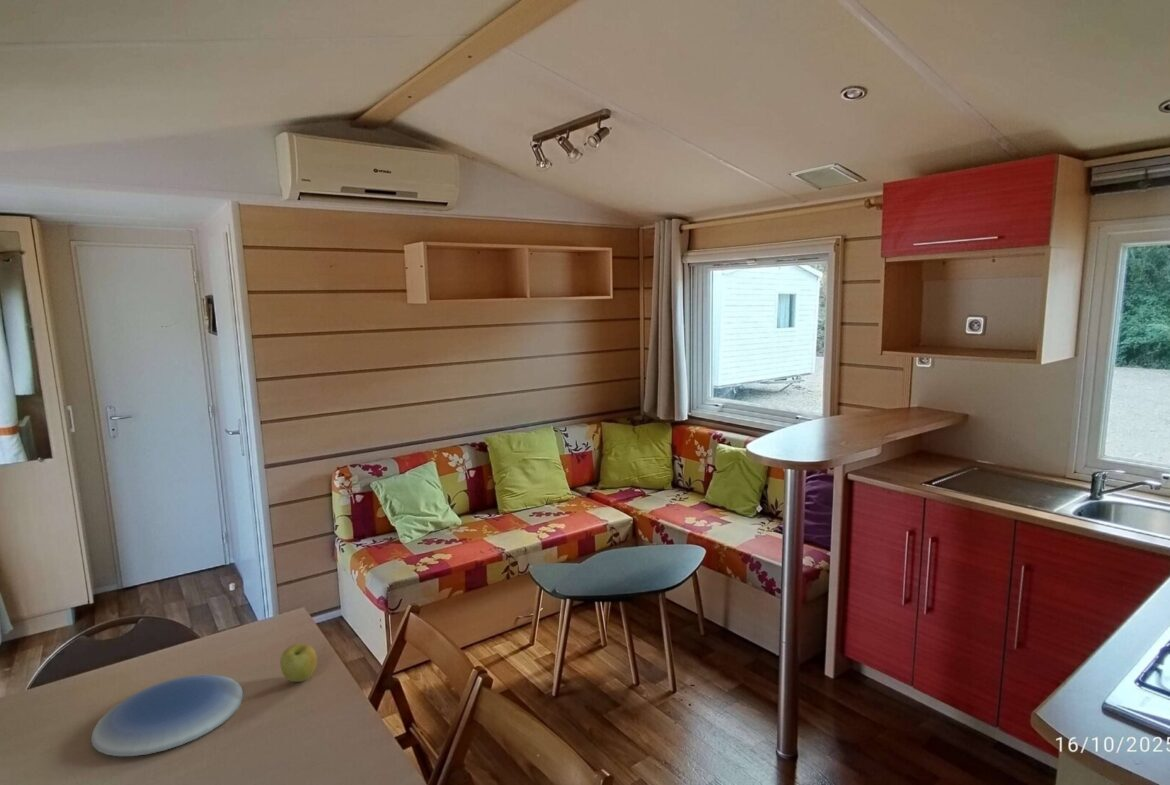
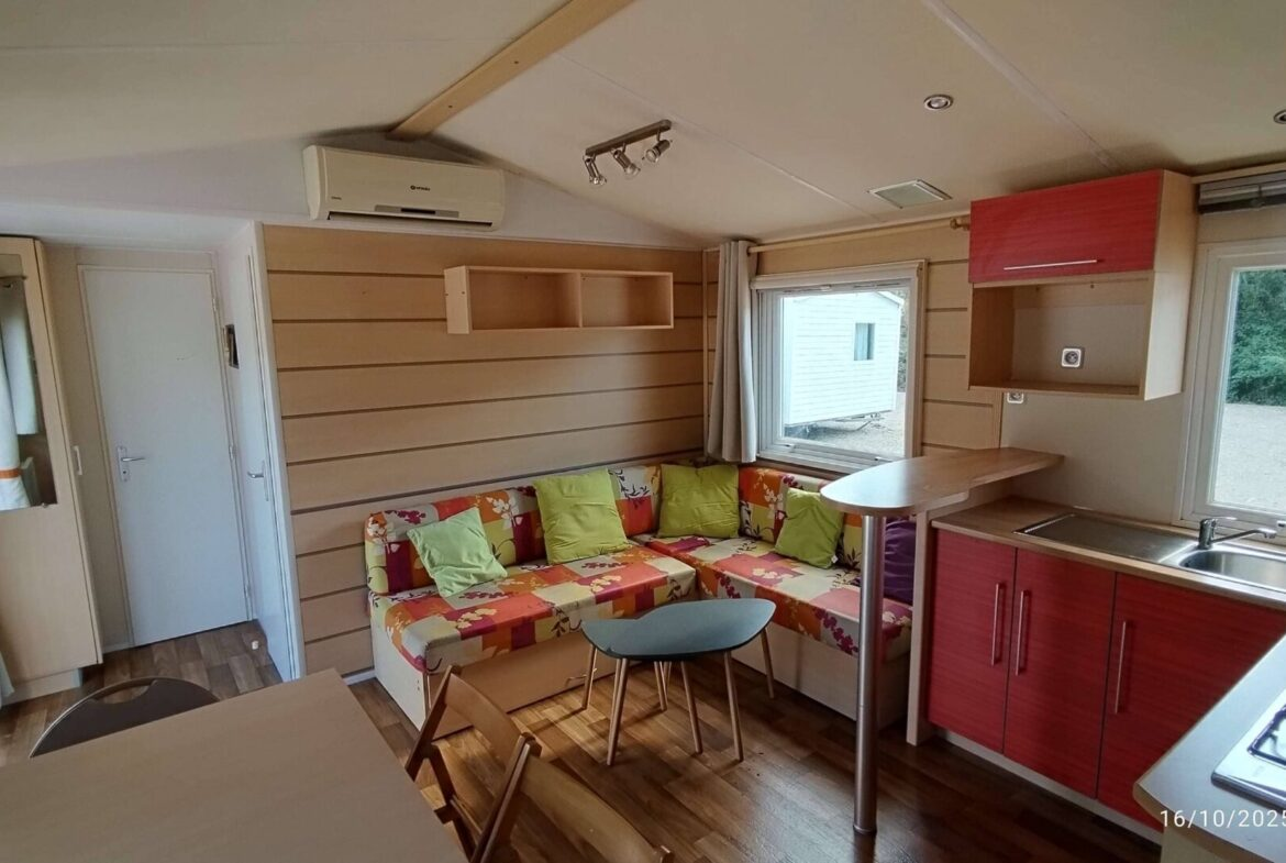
- plate [90,674,244,757]
- apple [279,642,318,683]
